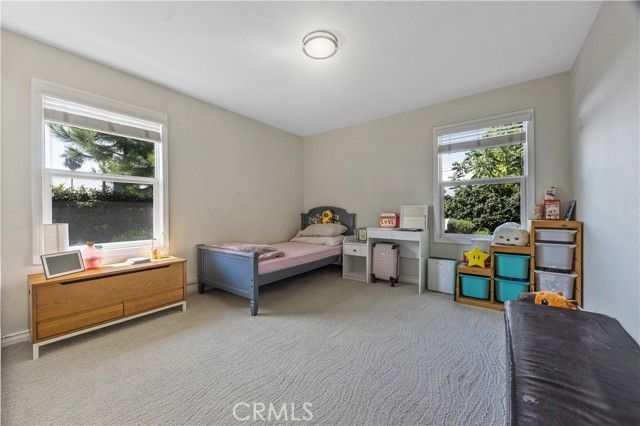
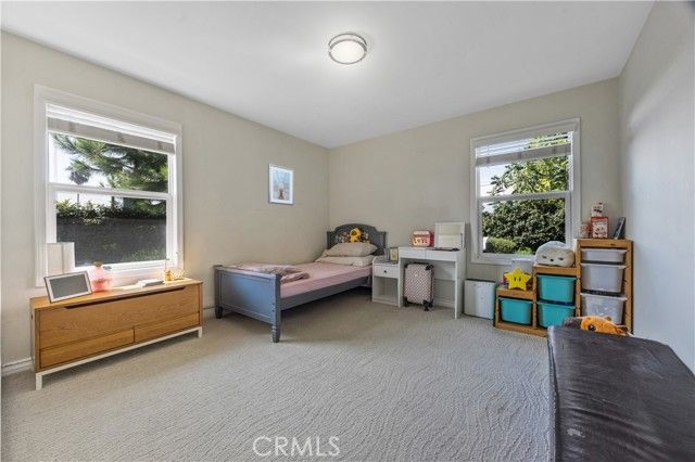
+ picture frame [267,163,294,207]
